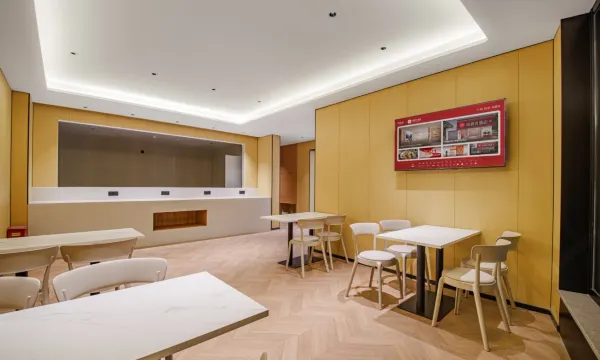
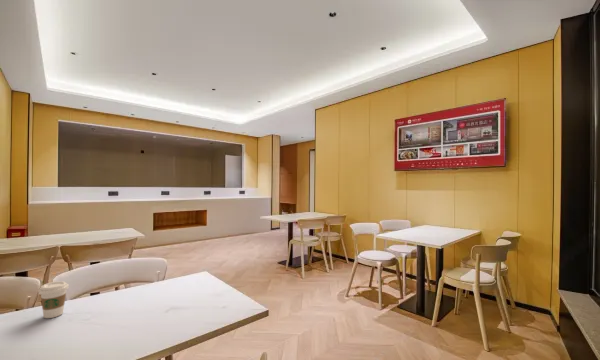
+ coffee cup [38,280,69,319]
